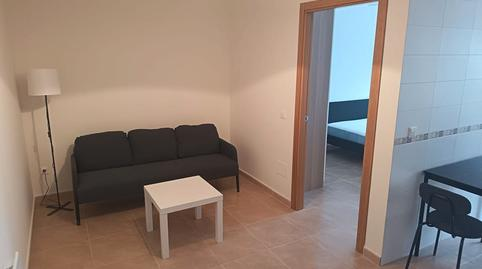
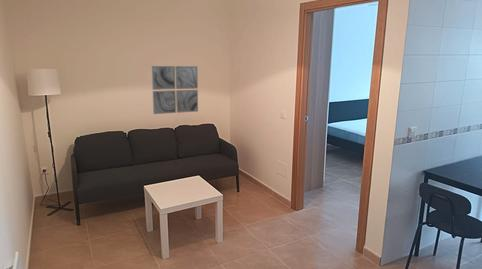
+ wall art [150,65,199,115]
